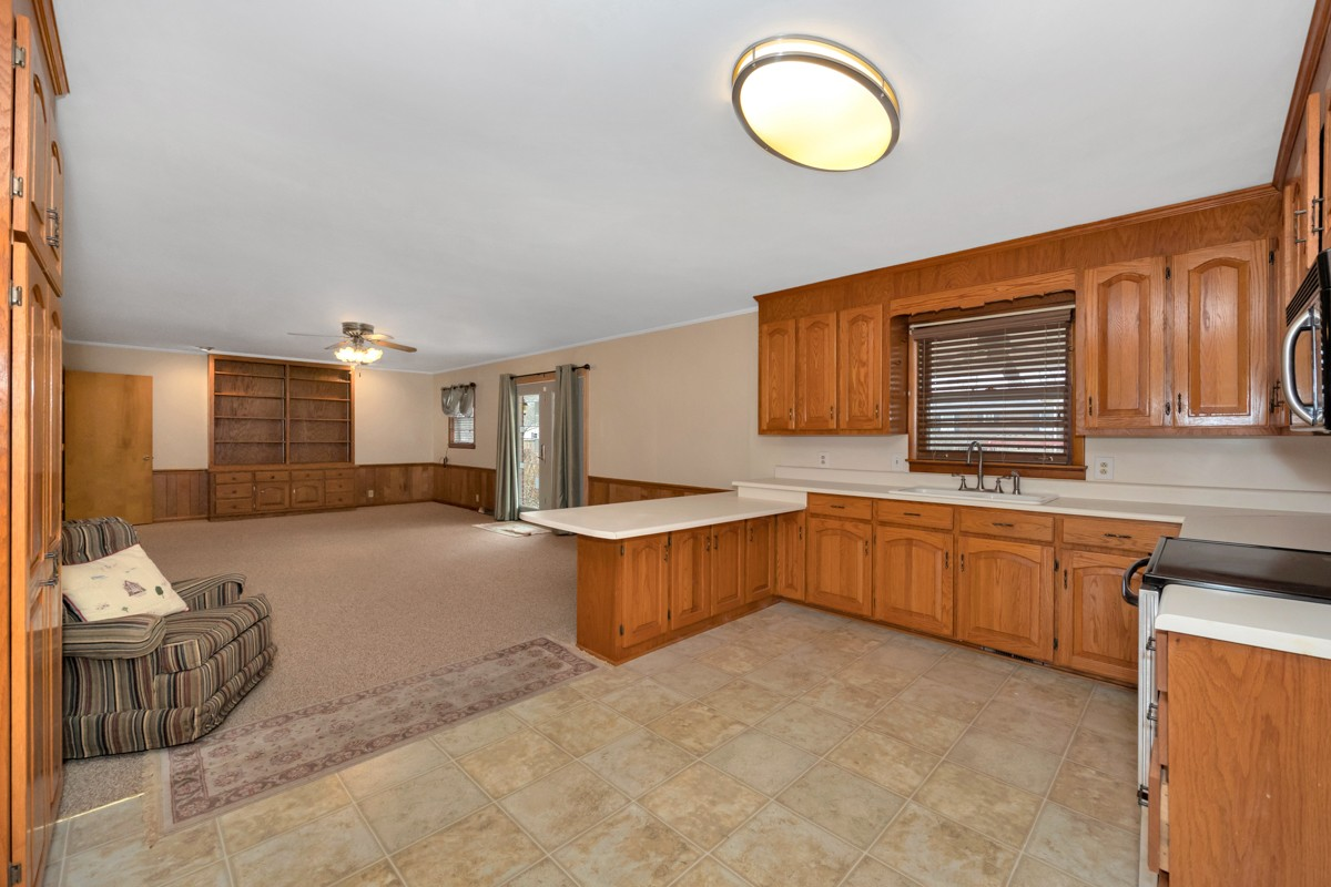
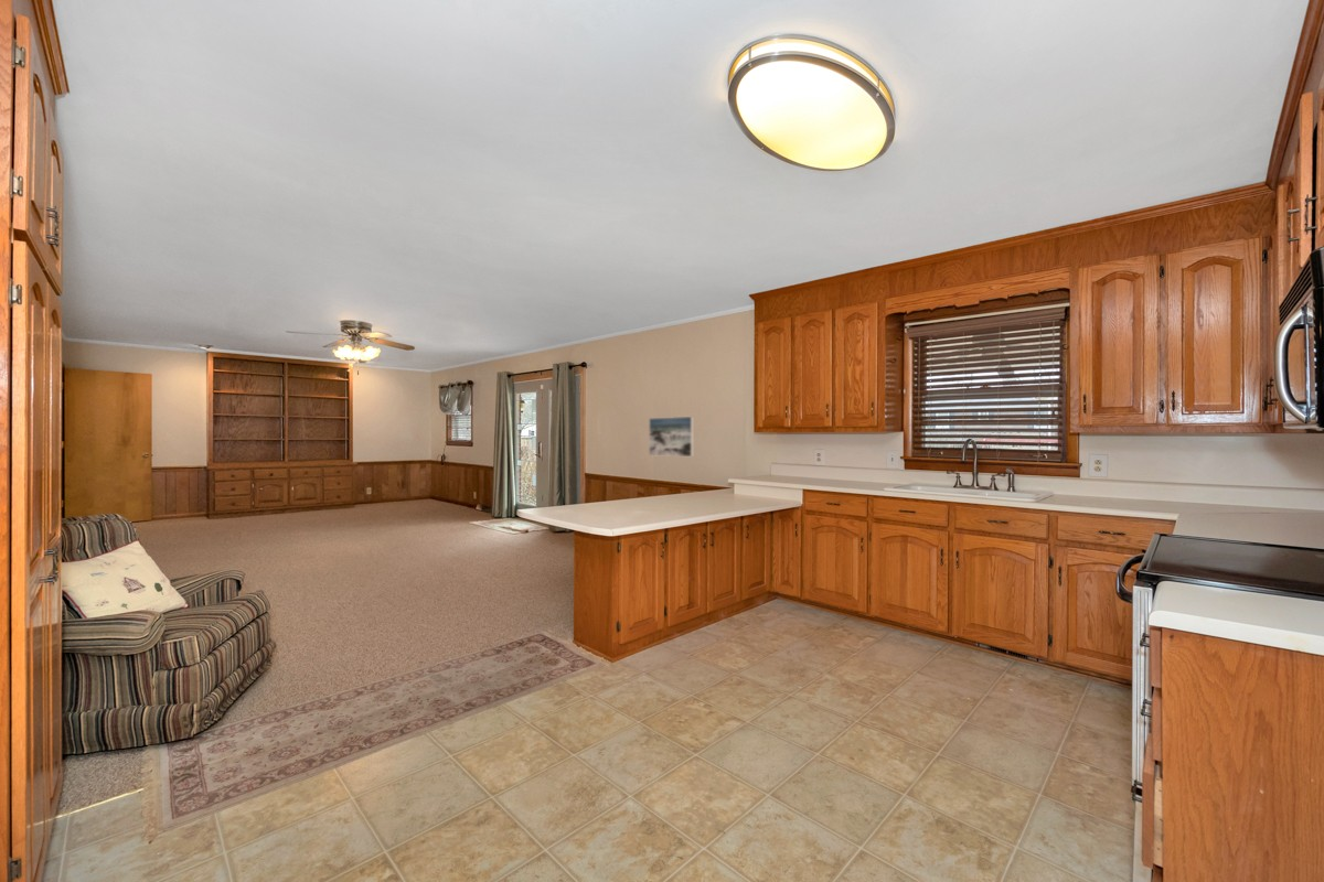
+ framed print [648,416,695,458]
